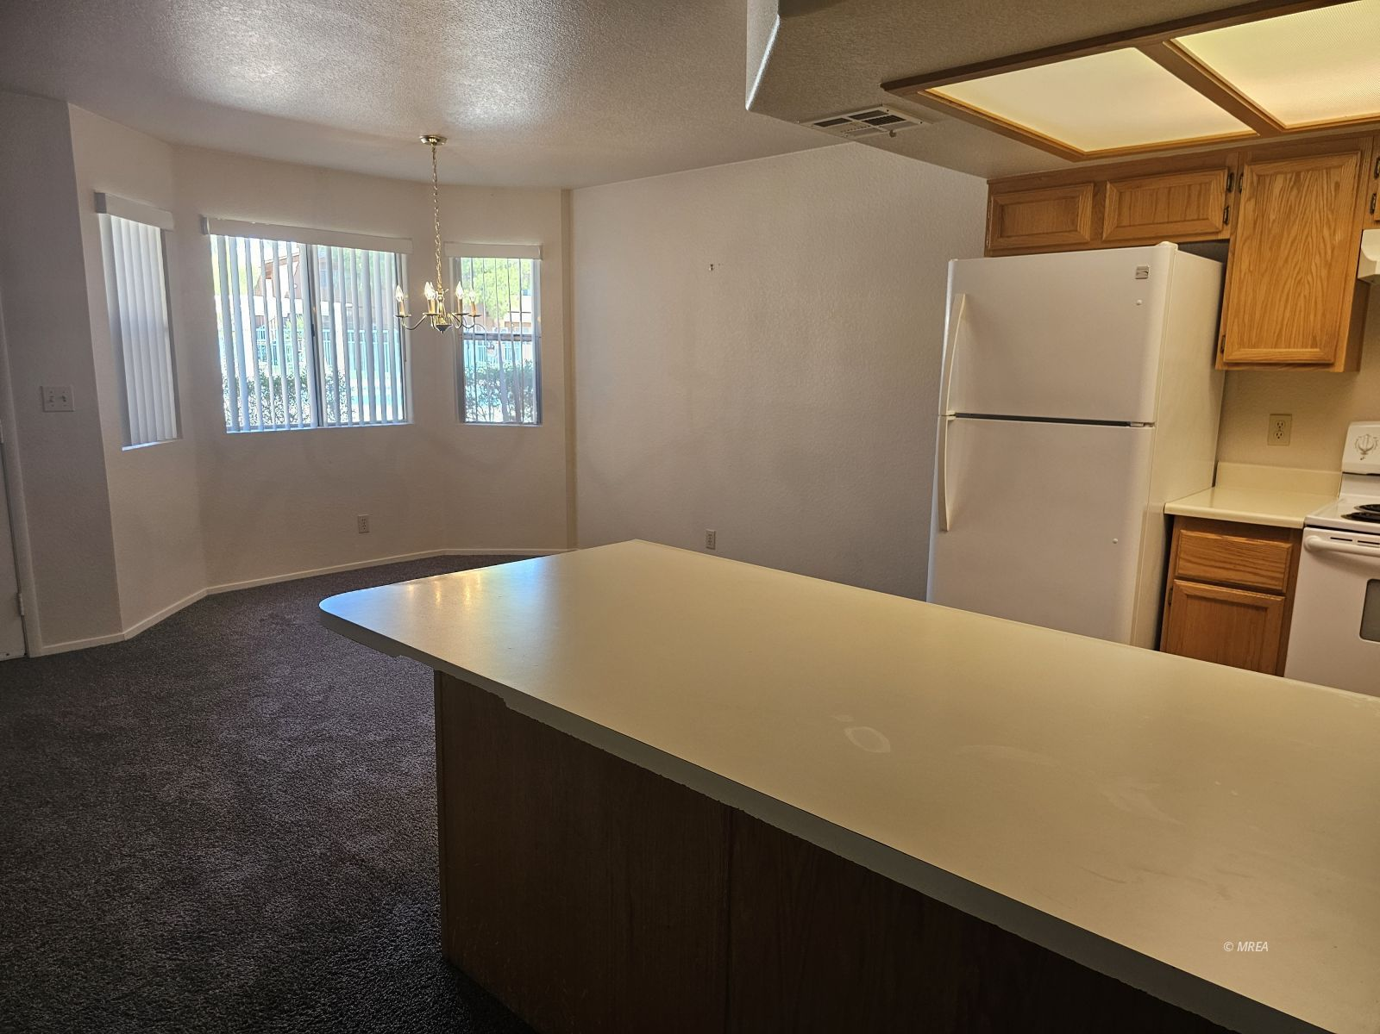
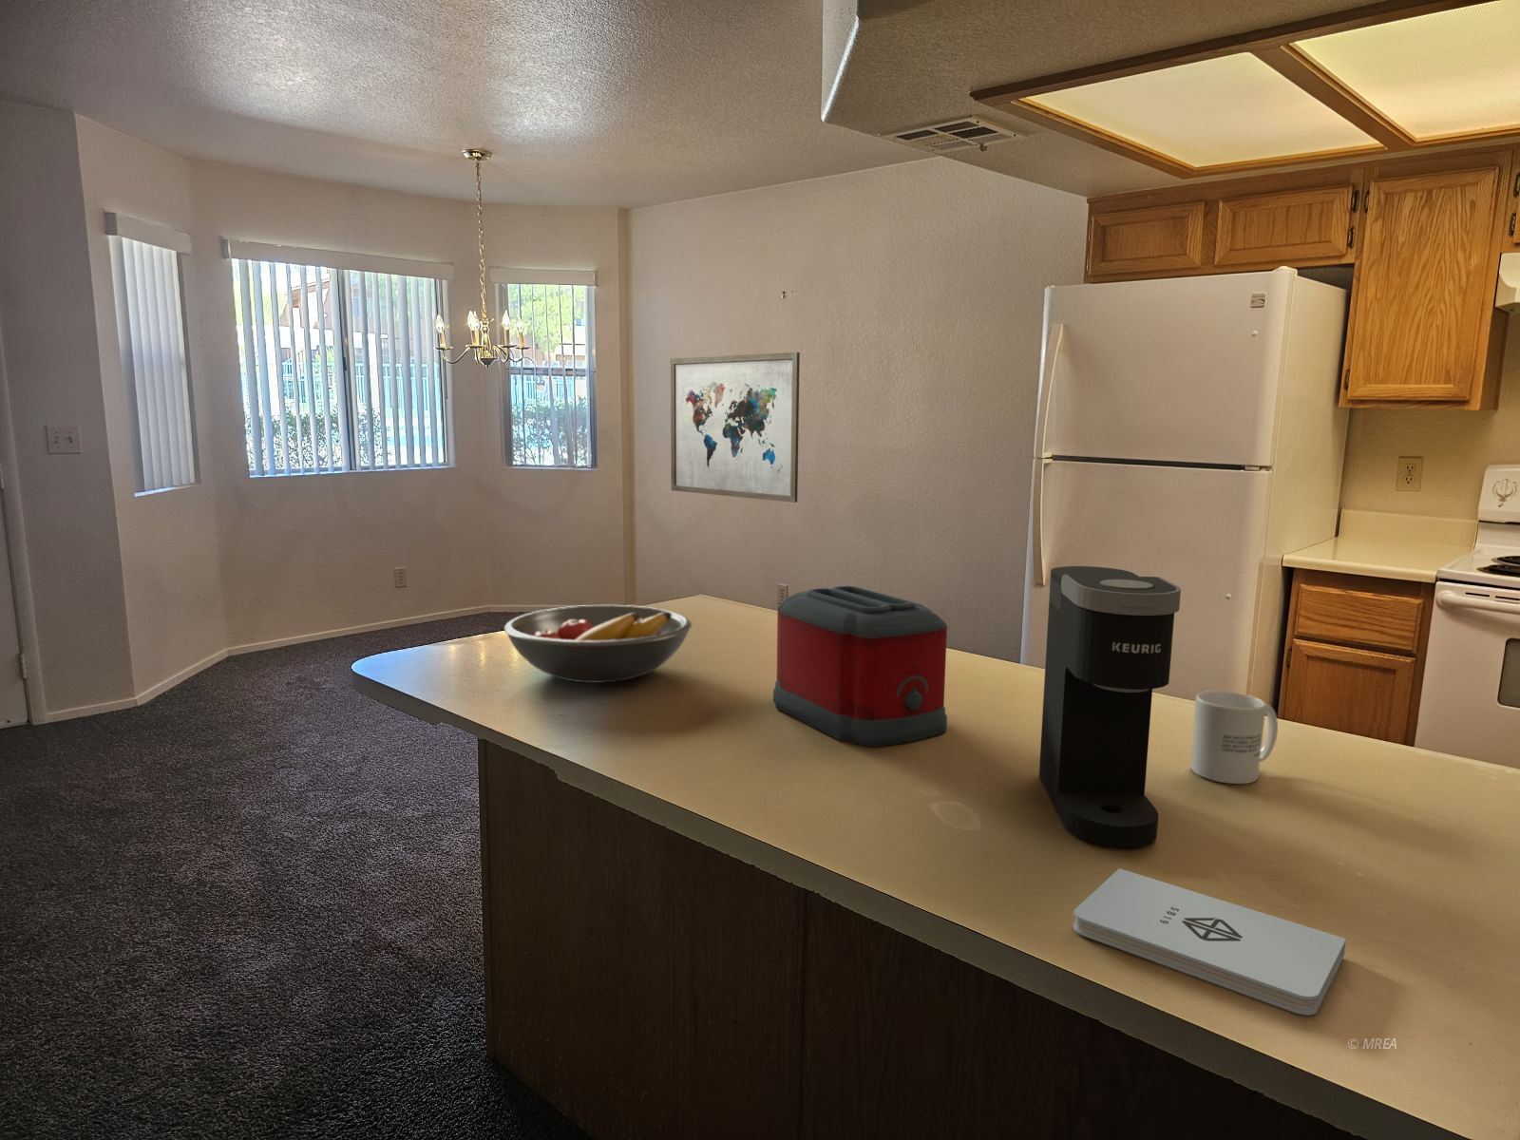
+ coffee maker [1039,565,1181,849]
+ wall art [670,352,801,503]
+ toaster [772,586,948,747]
+ notepad [1072,867,1348,1017]
+ fruit bowl [503,605,693,684]
+ mug [1191,690,1278,784]
